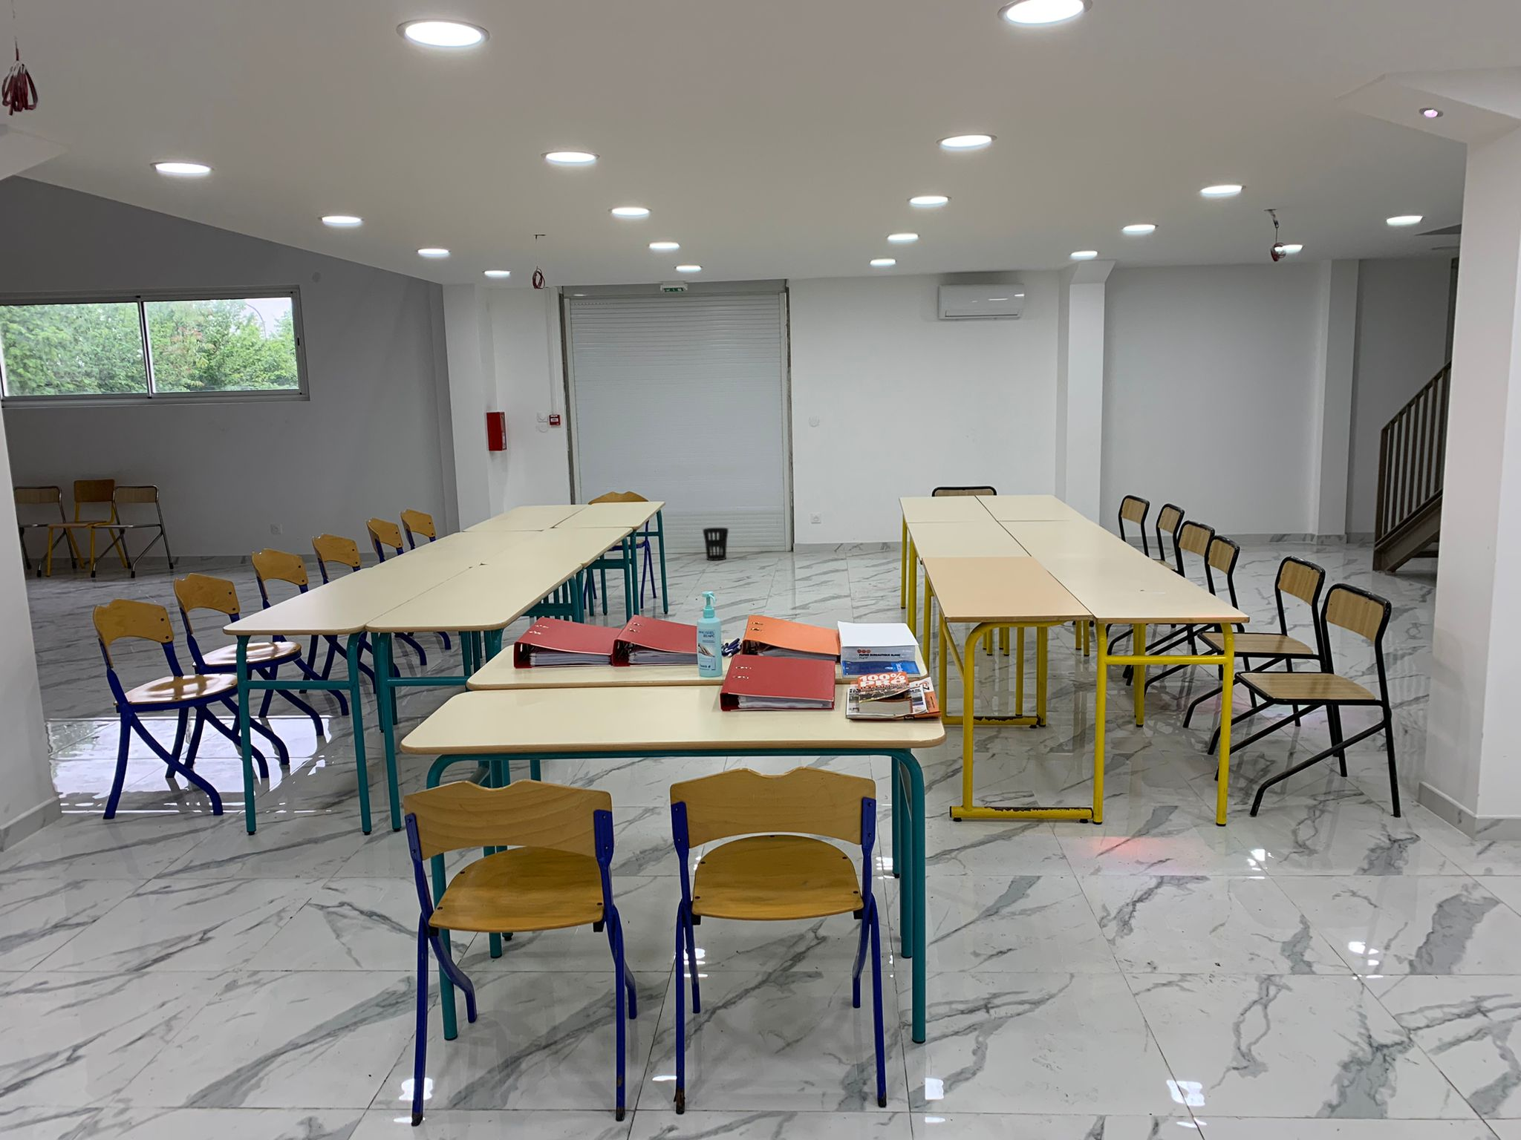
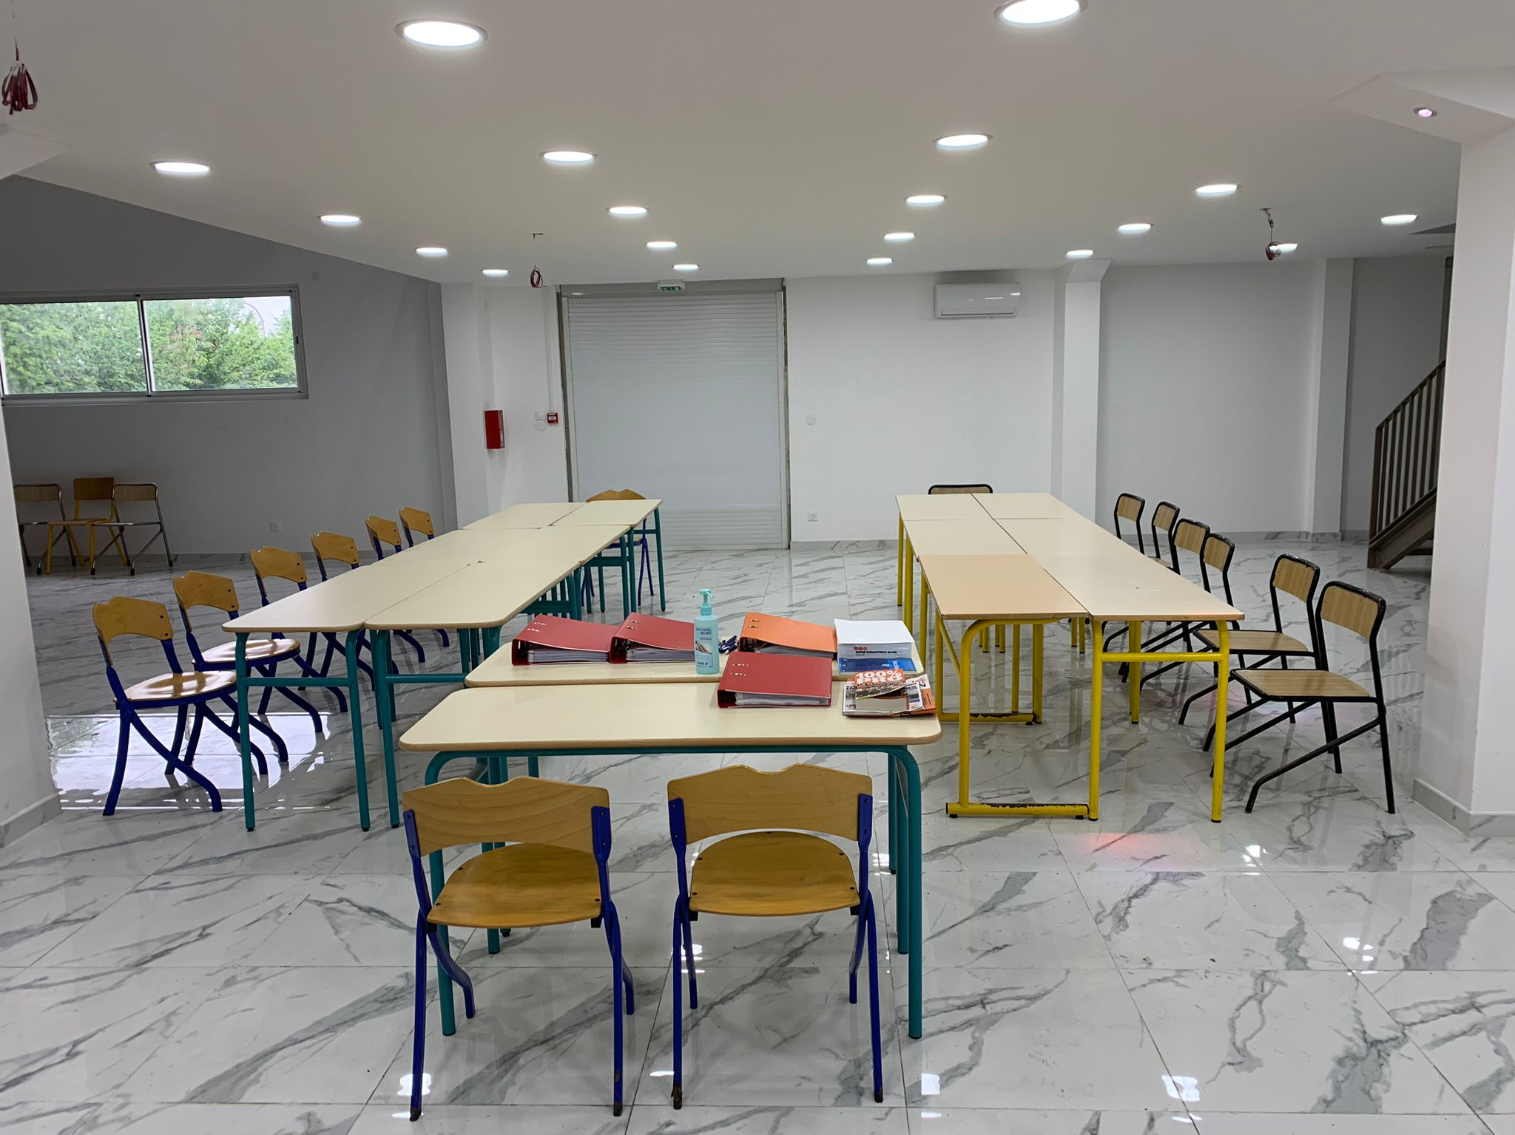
- wastebasket [702,527,729,562]
